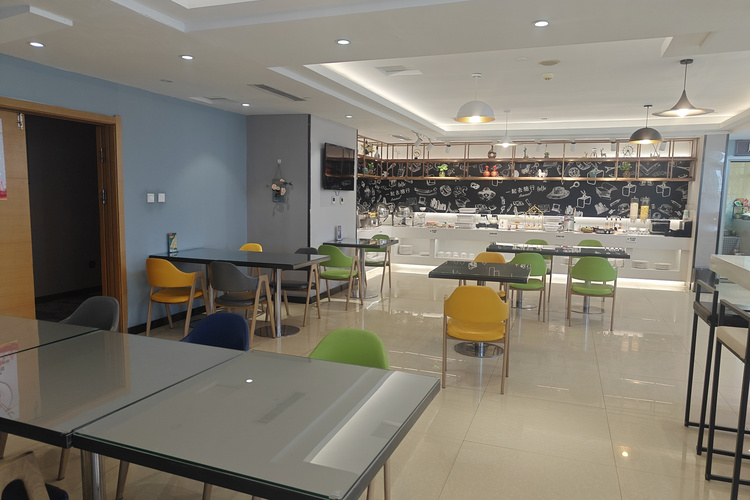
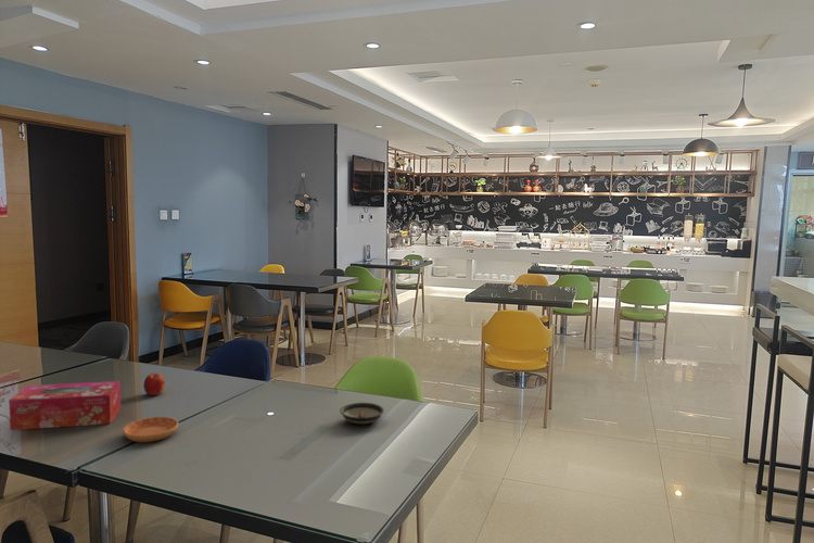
+ saucer [339,402,385,425]
+ fruit [142,372,166,396]
+ saucer [122,416,179,443]
+ tissue box [8,380,122,431]
